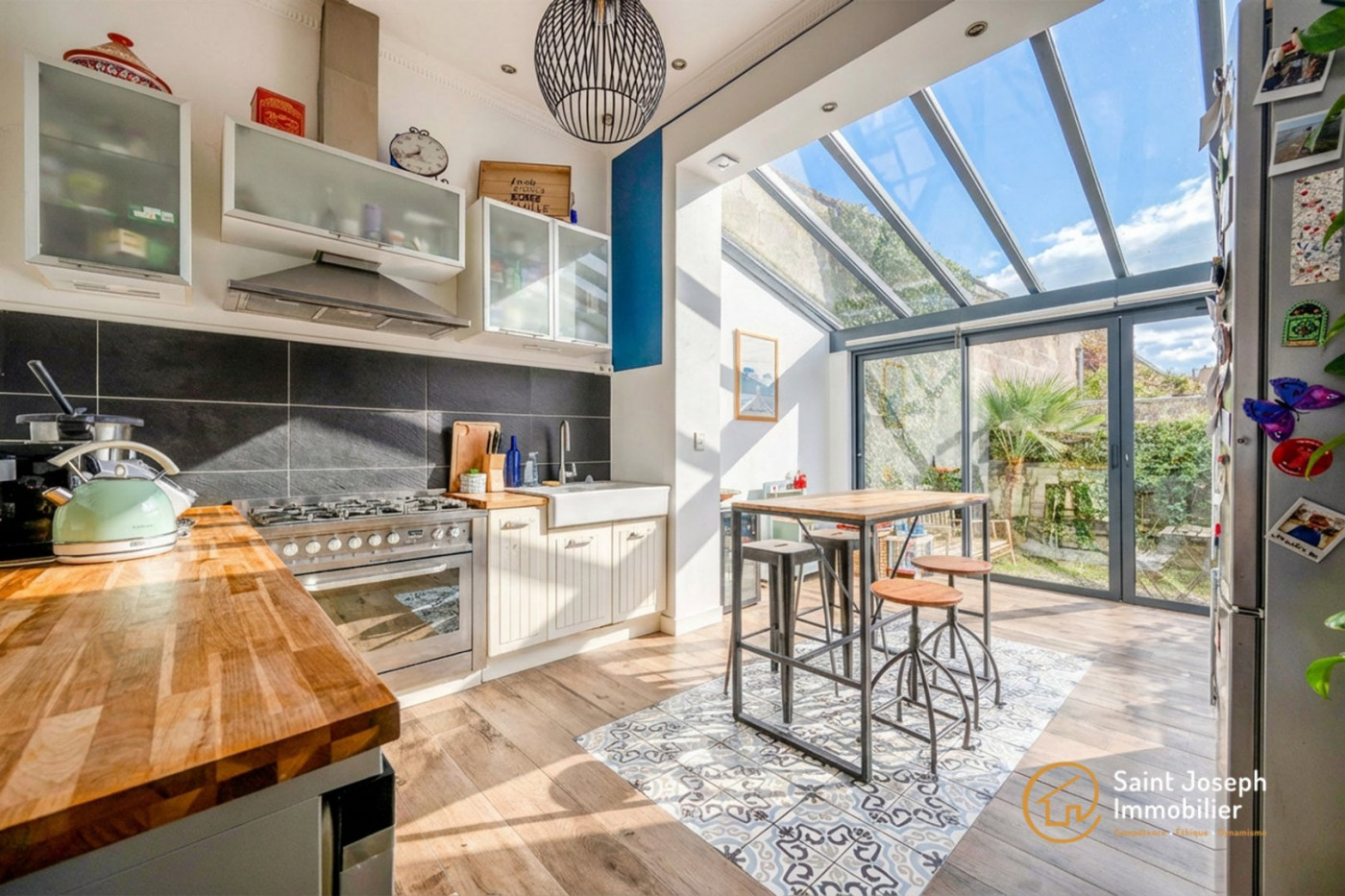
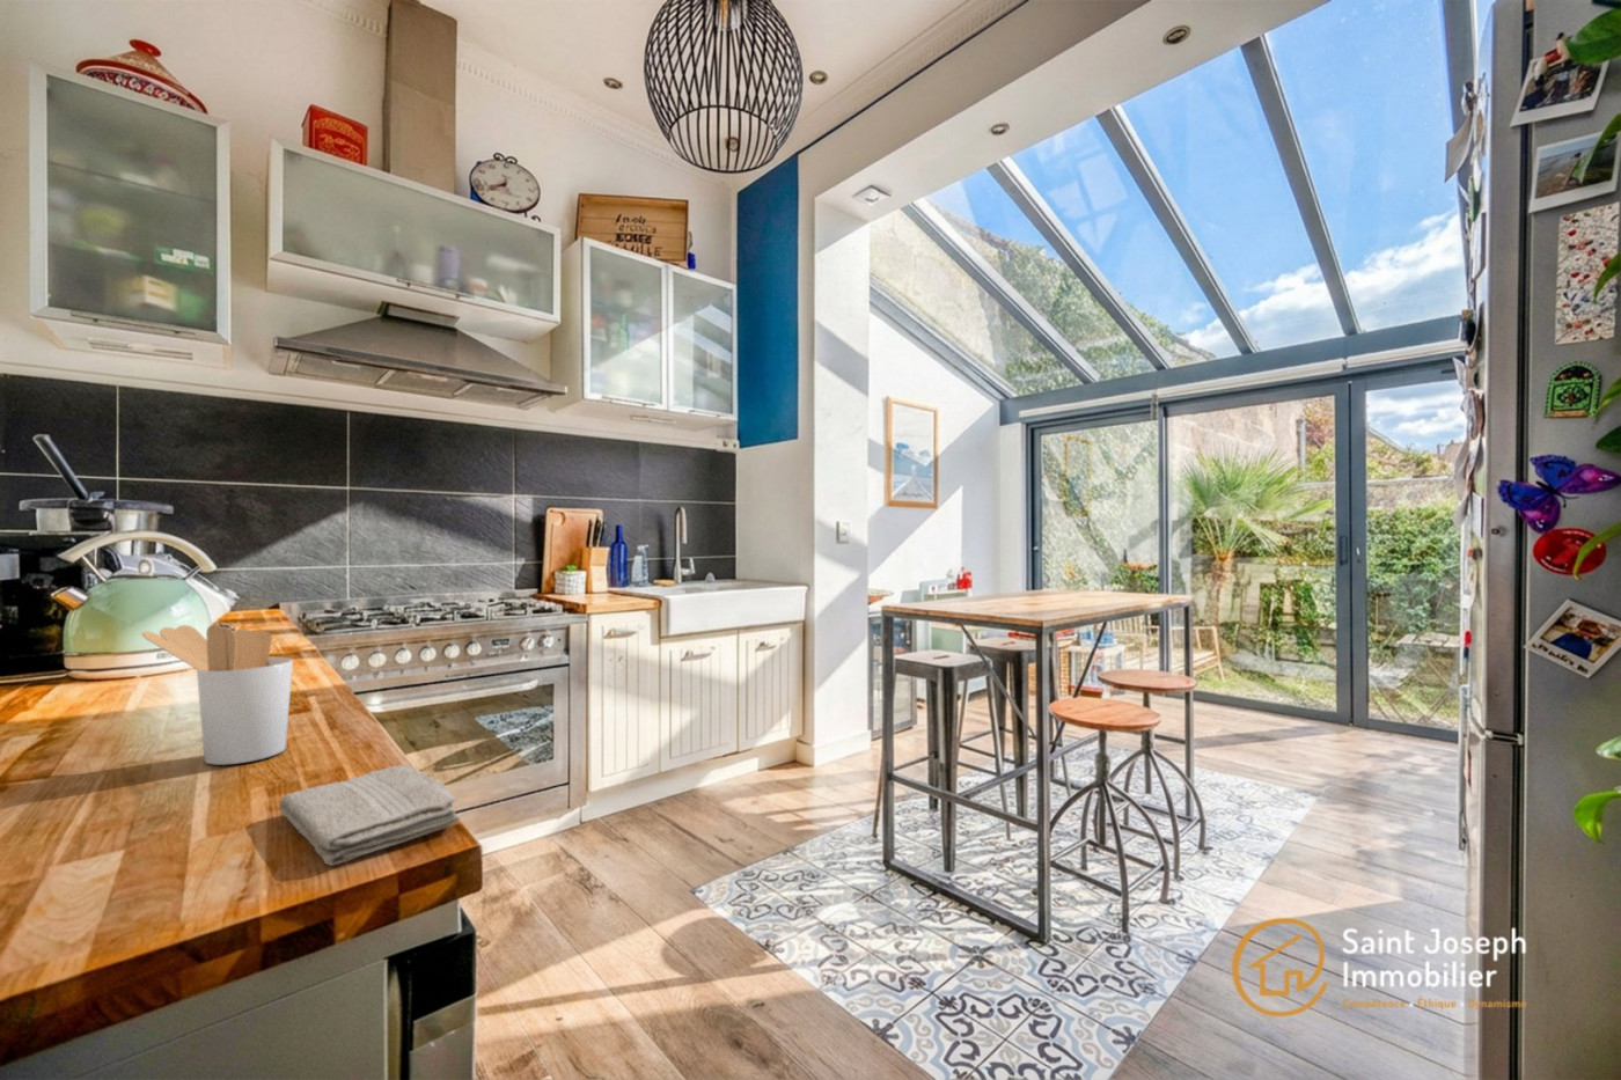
+ washcloth [277,763,460,867]
+ utensil holder [140,624,294,767]
